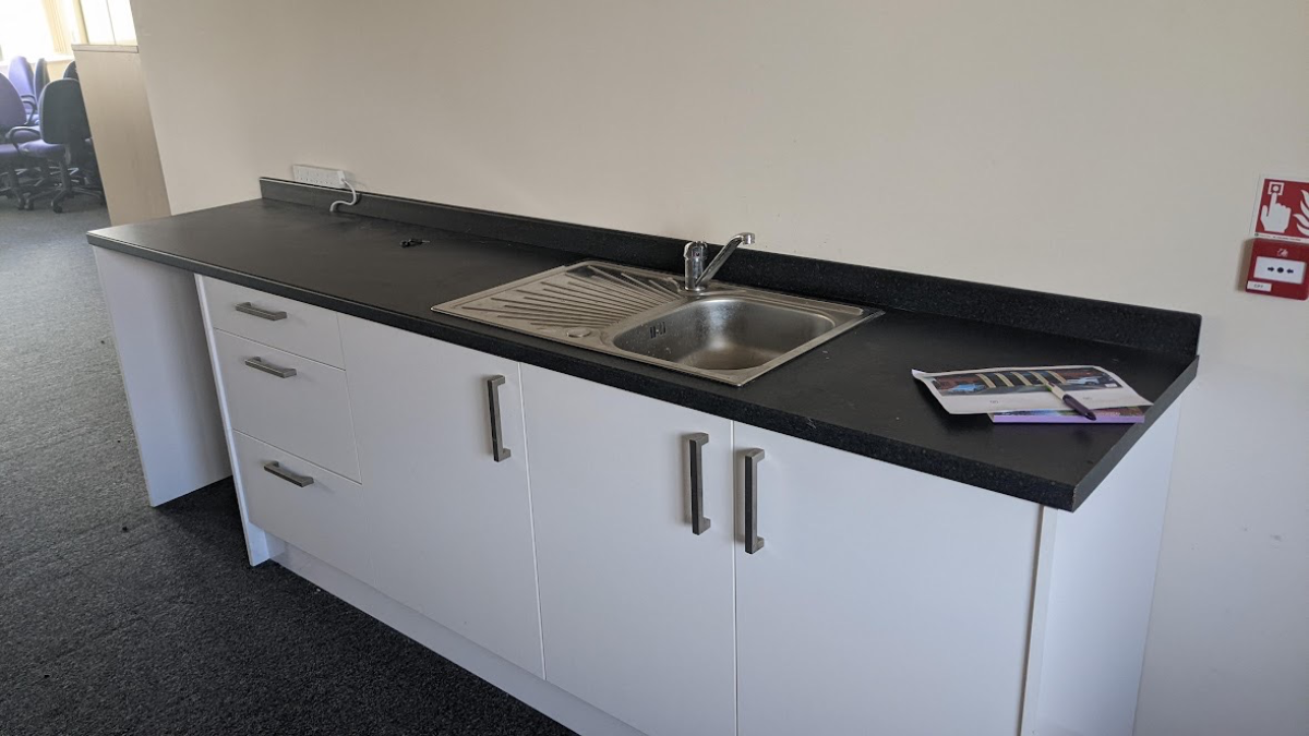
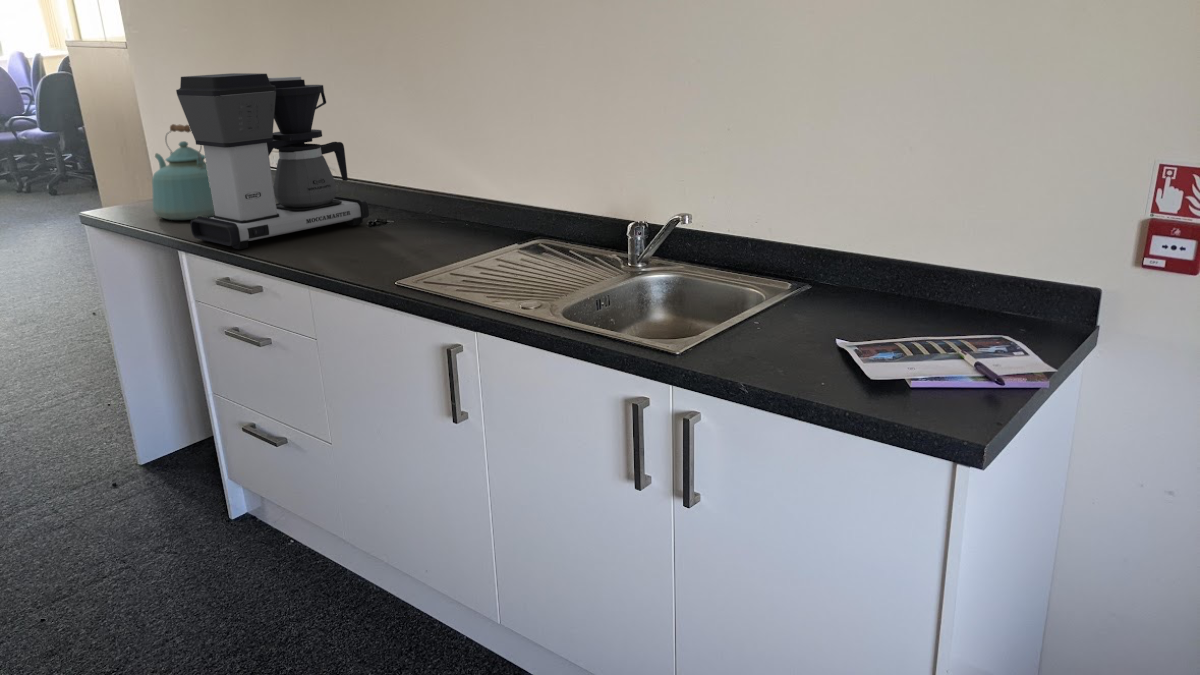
+ kettle [151,123,215,221]
+ coffee maker [175,72,370,250]
